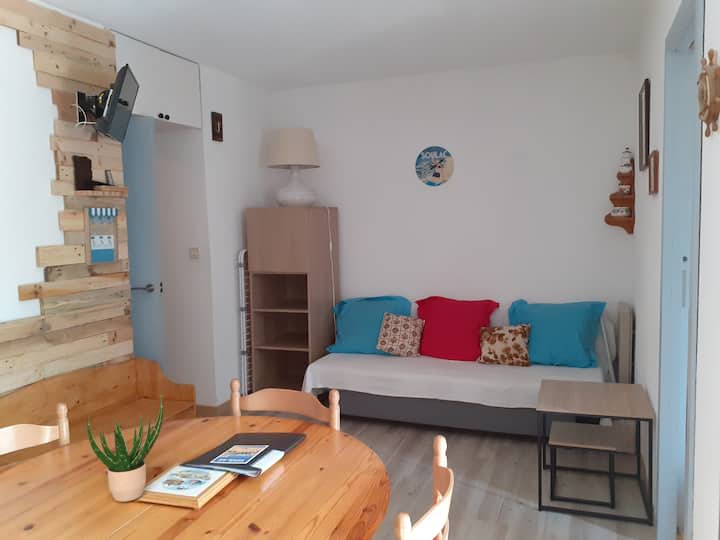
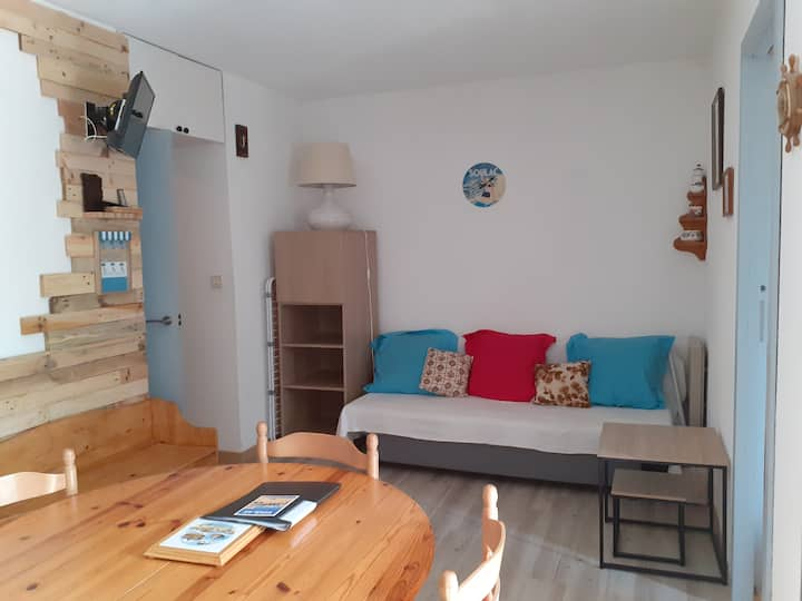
- potted plant [86,394,164,503]
